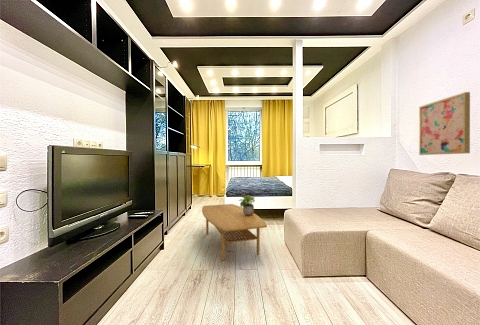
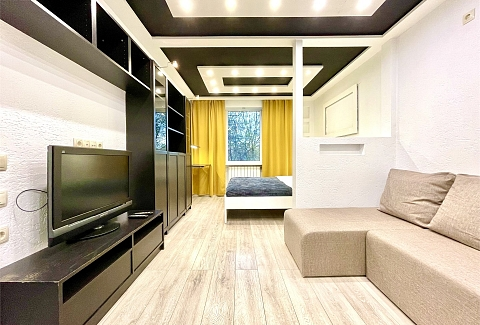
- potted plant [237,194,256,216]
- wall art [418,91,471,156]
- coffee table [201,203,268,261]
